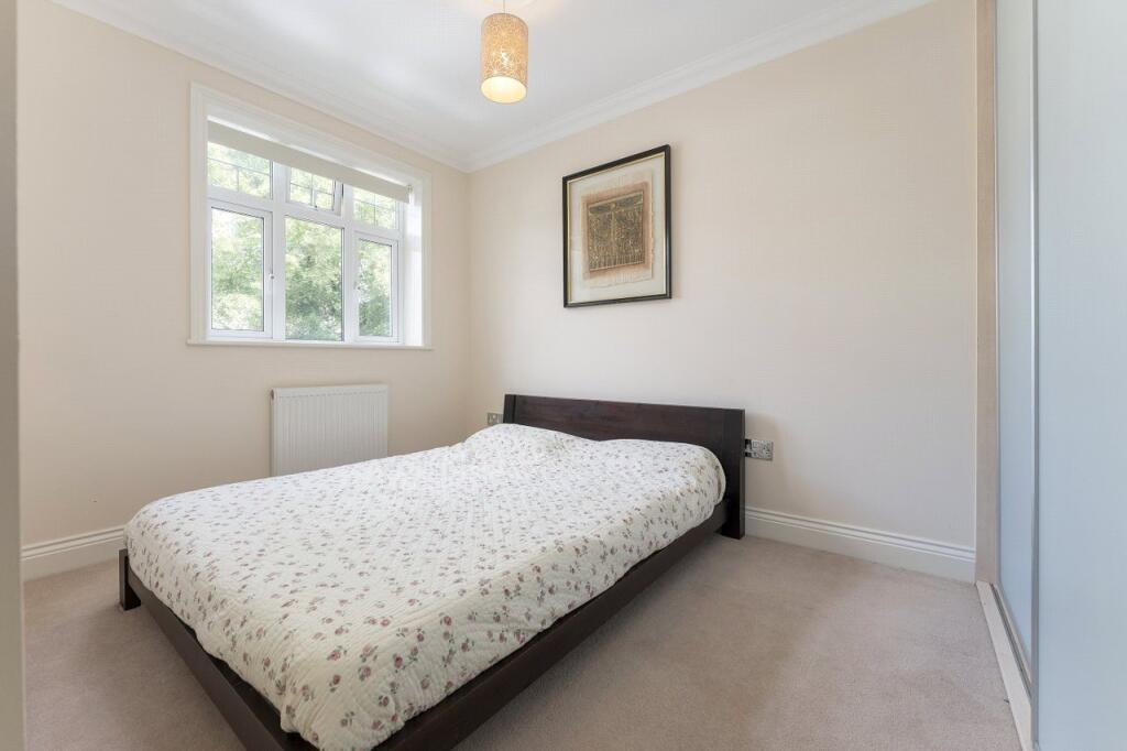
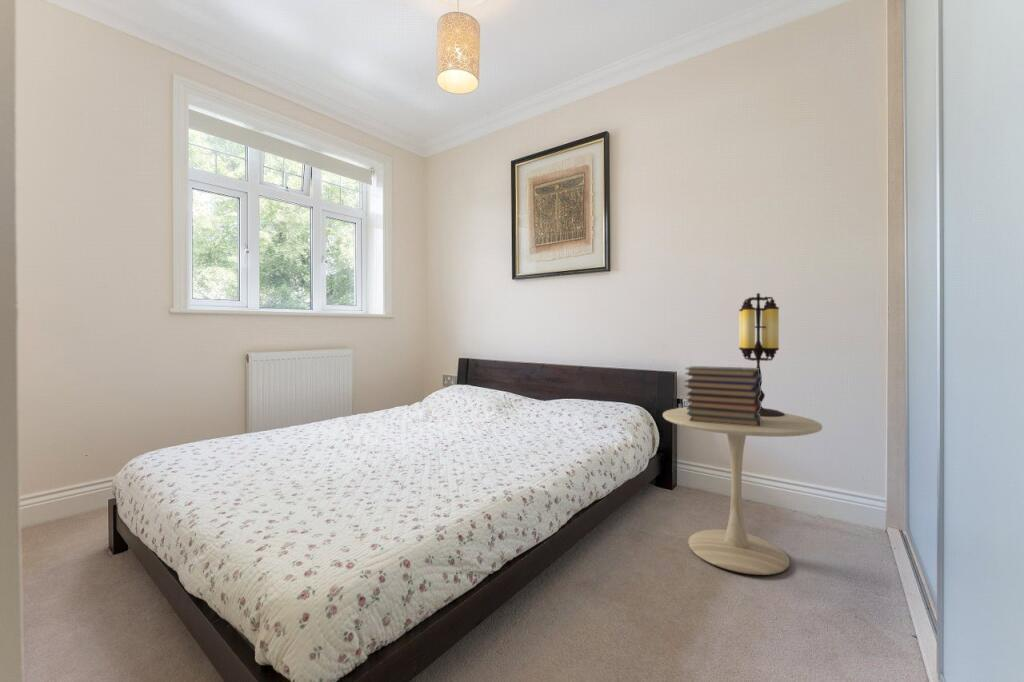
+ table lamp [738,292,785,417]
+ book stack [683,365,763,427]
+ side table [662,407,823,576]
